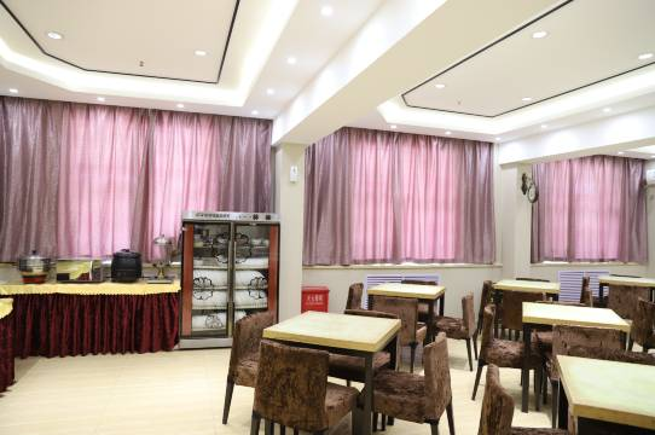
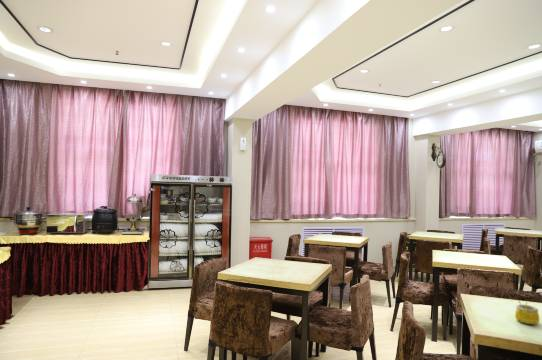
+ mug [514,299,540,325]
